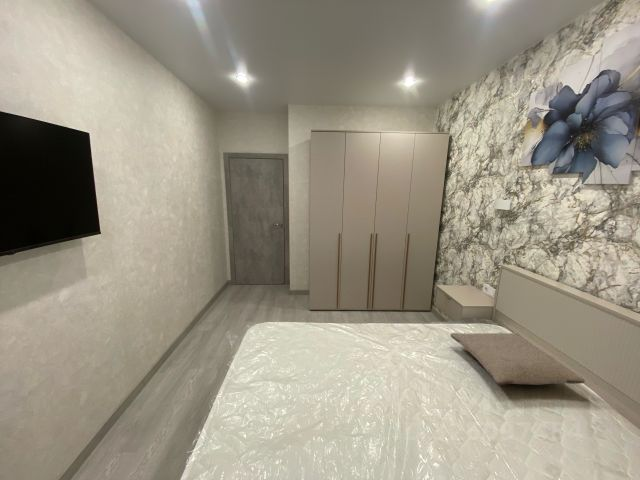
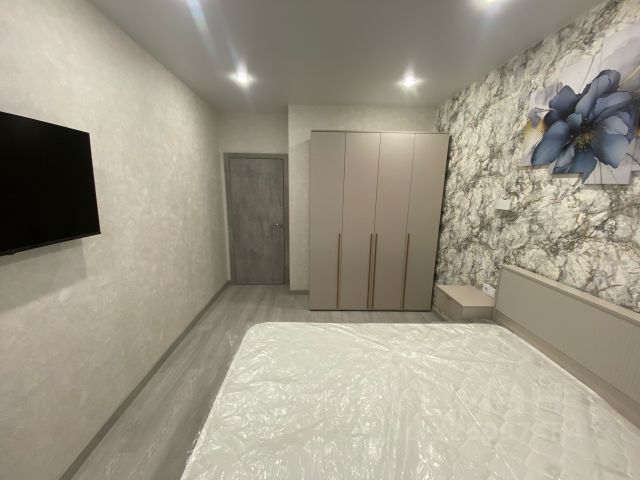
- pillow [450,332,586,386]
